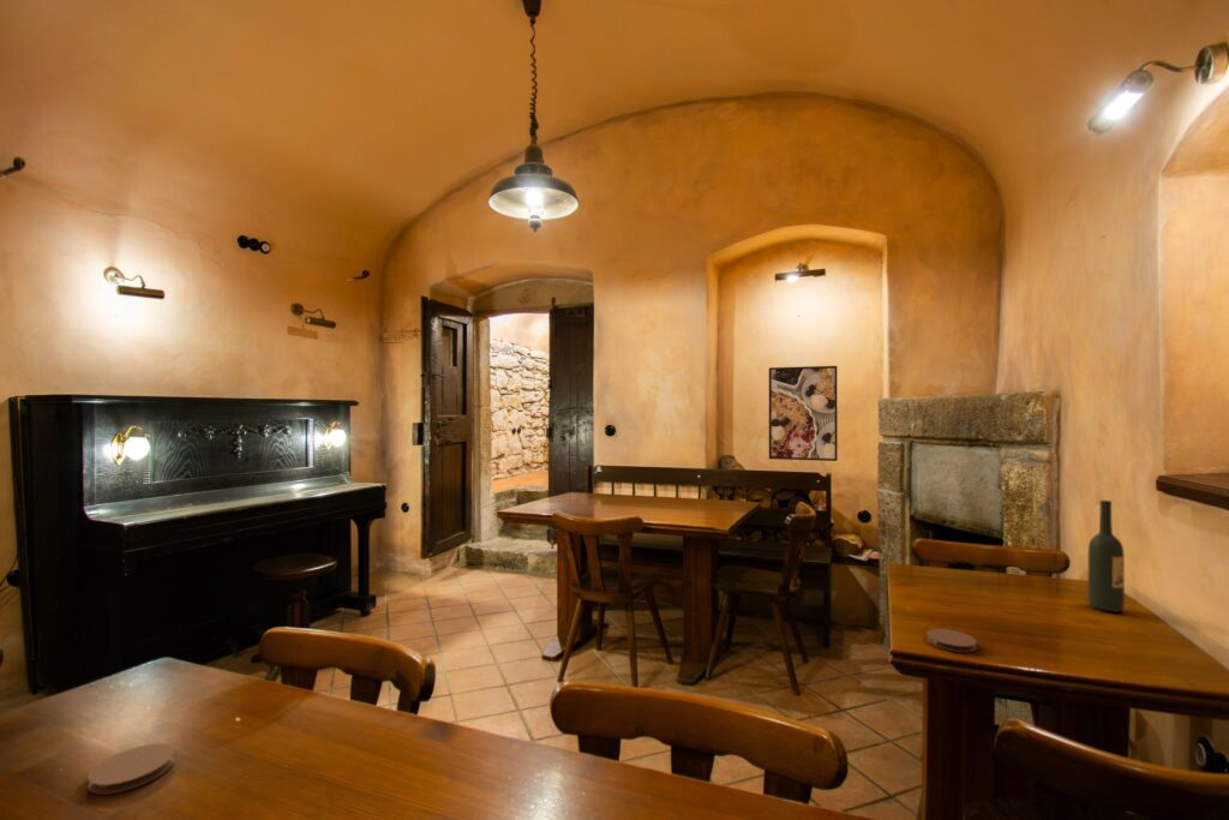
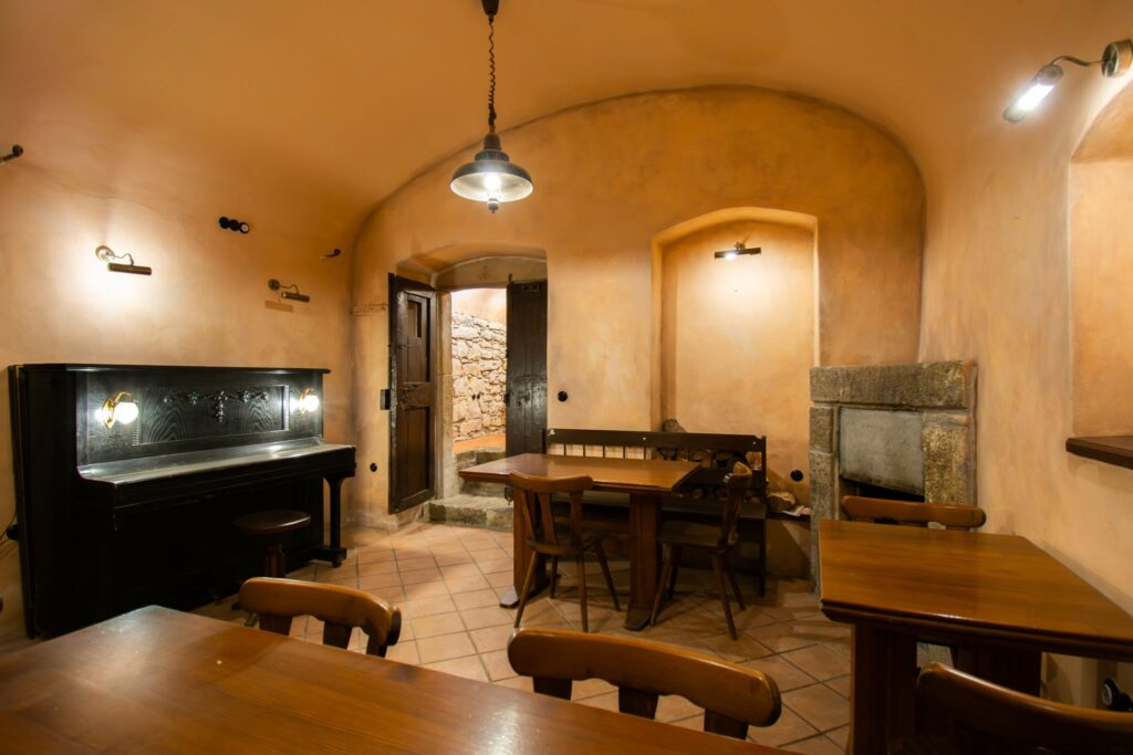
- wine bottle [1087,499,1126,613]
- coaster [925,628,978,653]
- coaster [86,743,175,795]
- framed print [768,365,839,462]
